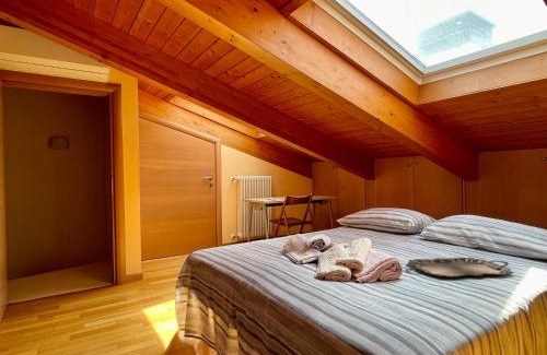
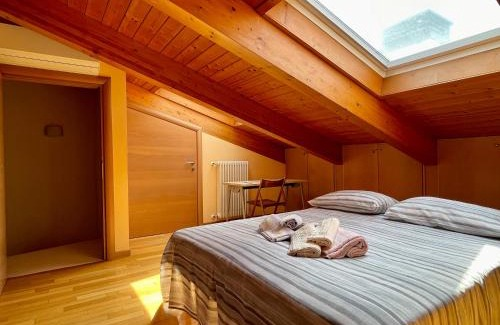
- serving tray [405,257,514,277]
